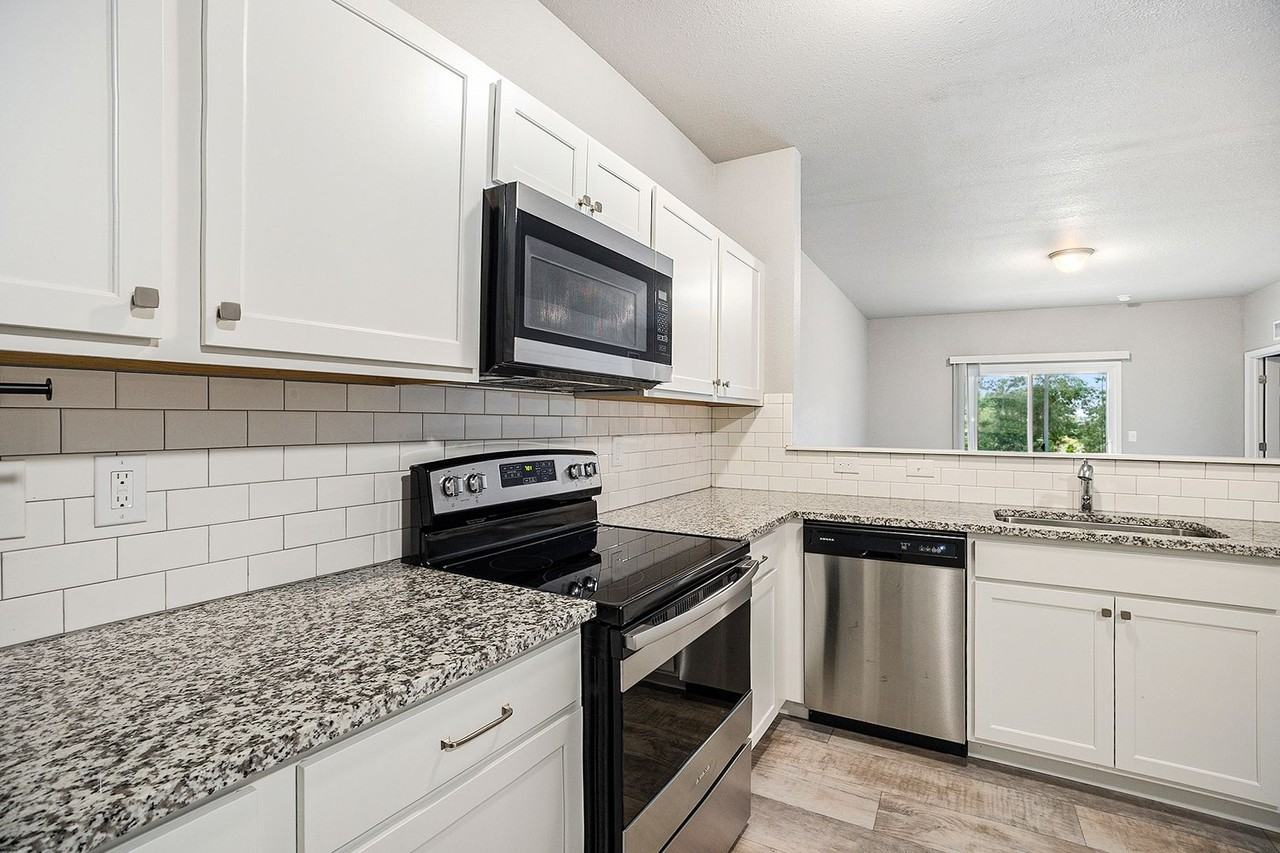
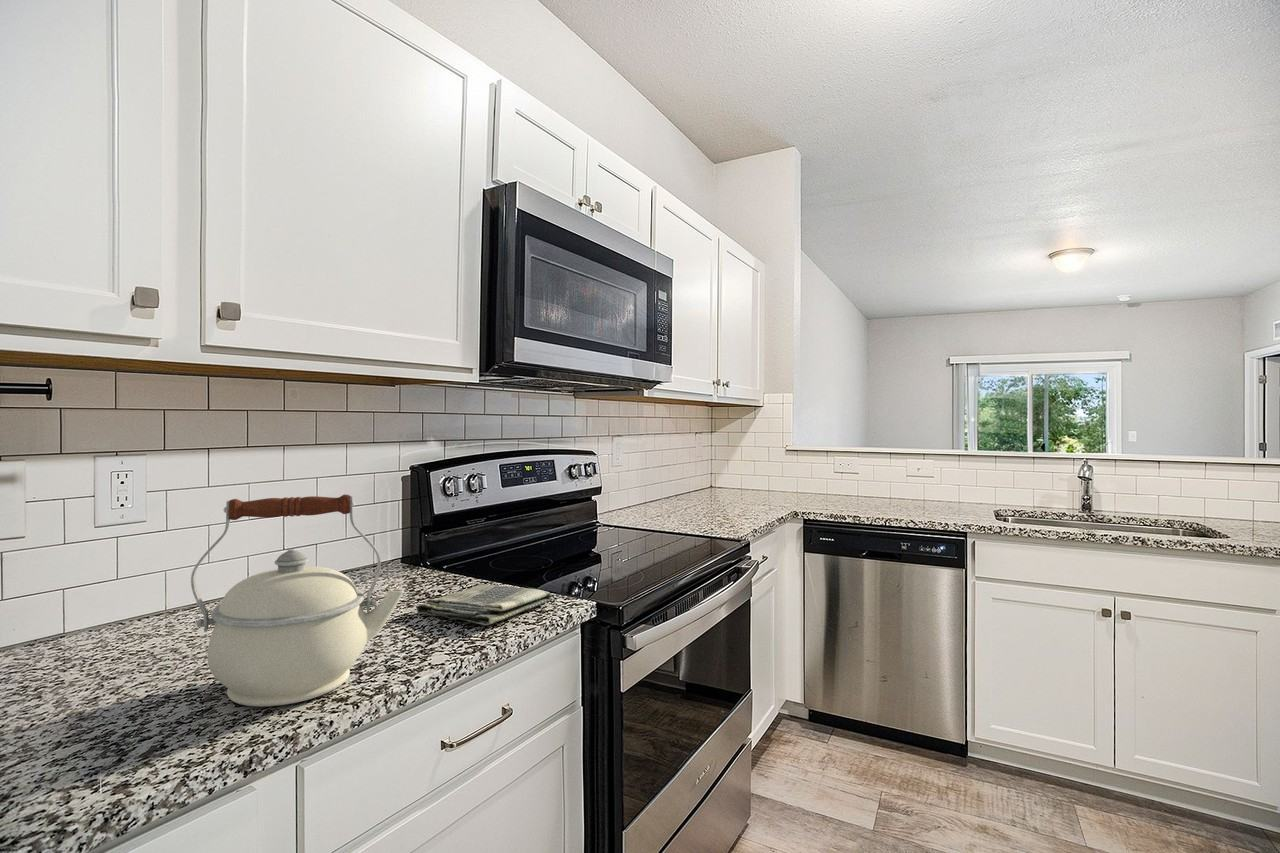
+ dish towel [415,583,553,626]
+ kettle [190,494,405,707]
